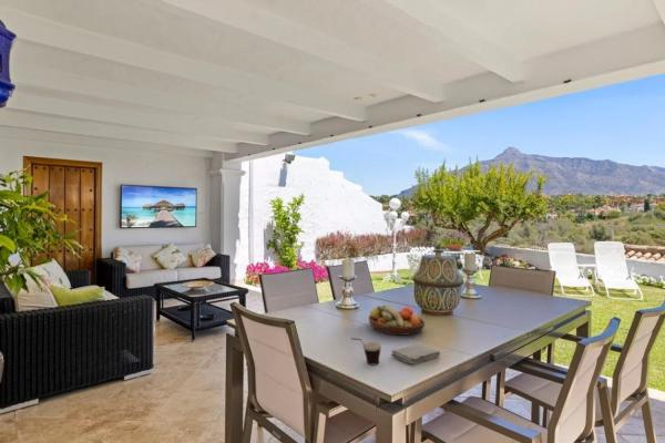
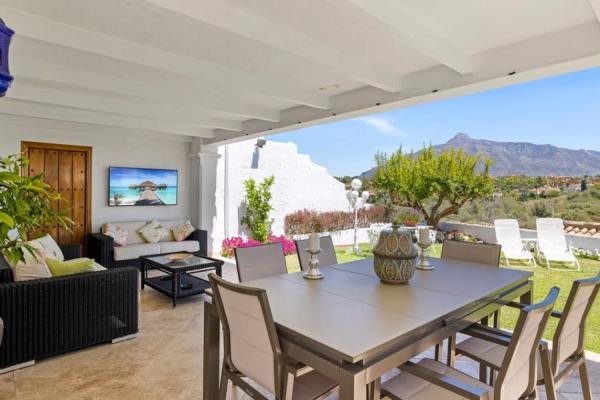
- cup [350,337,382,365]
- fruit bowl [368,303,426,337]
- washcloth [390,343,441,365]
